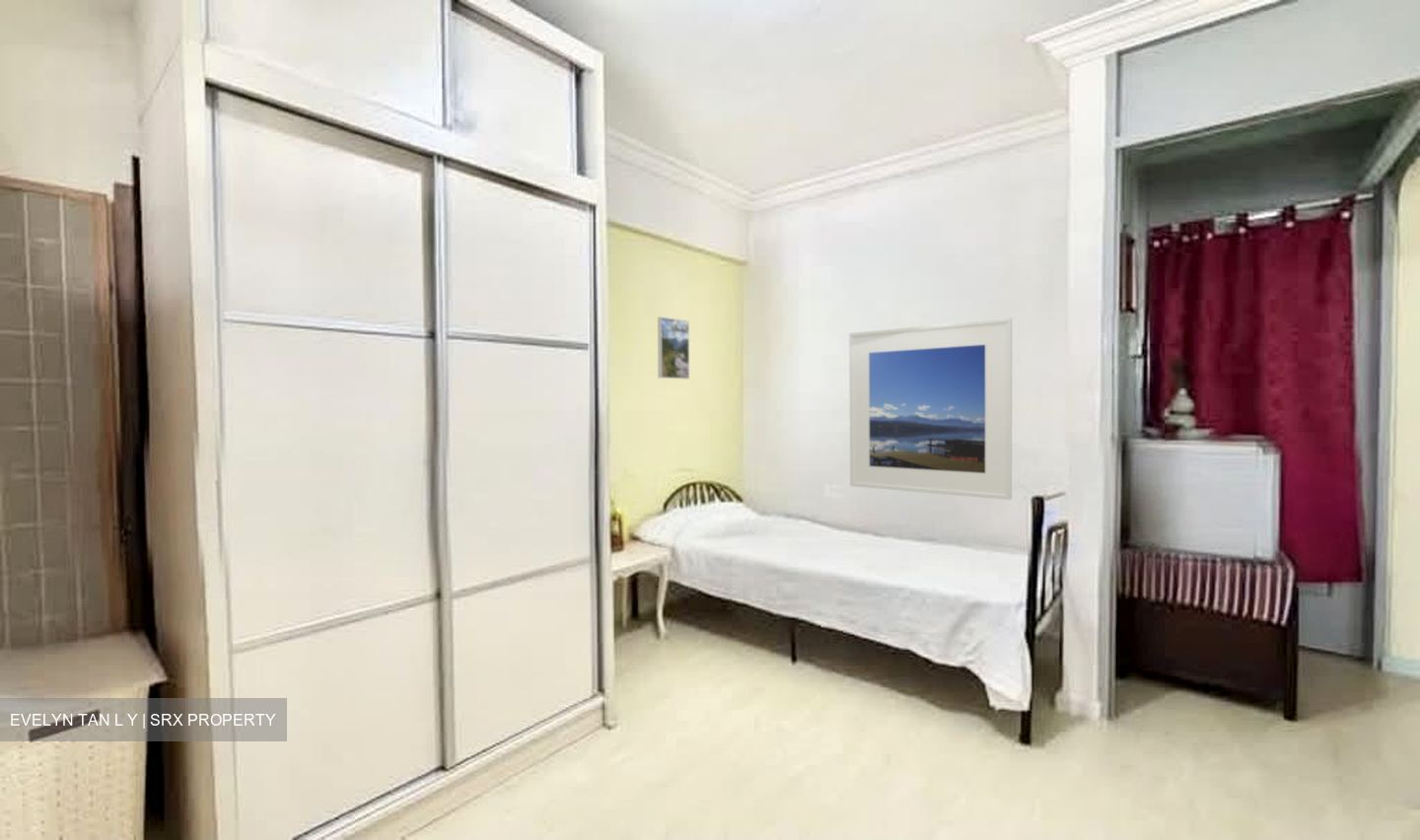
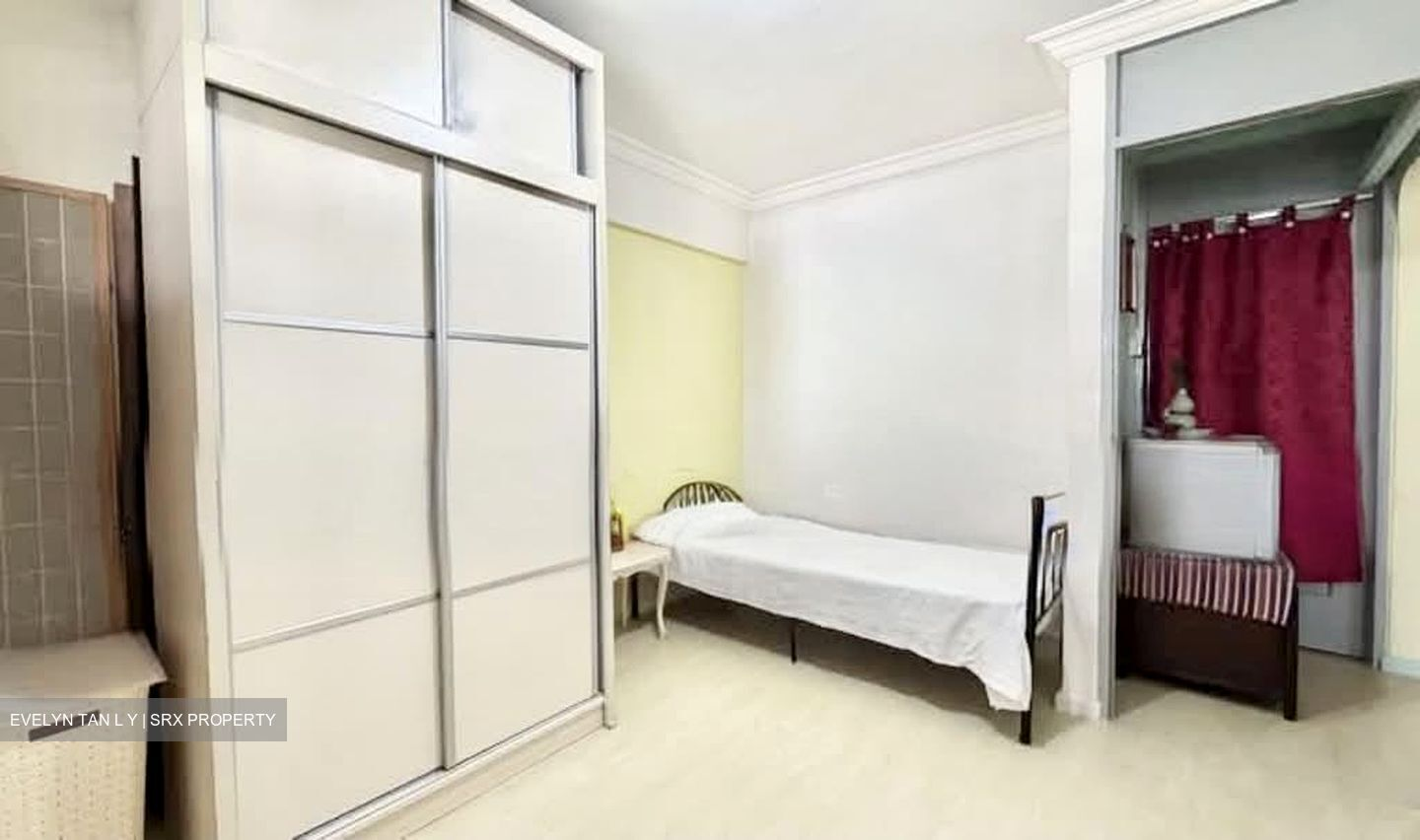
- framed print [849,316,1013,501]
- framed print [657,316,690,380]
